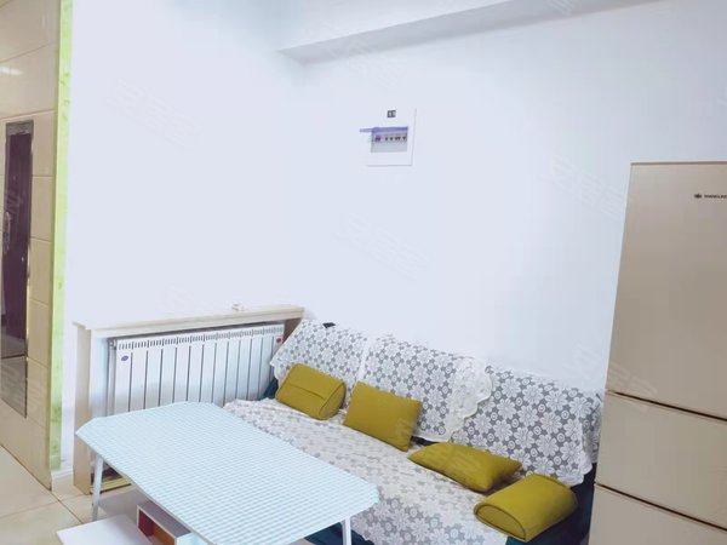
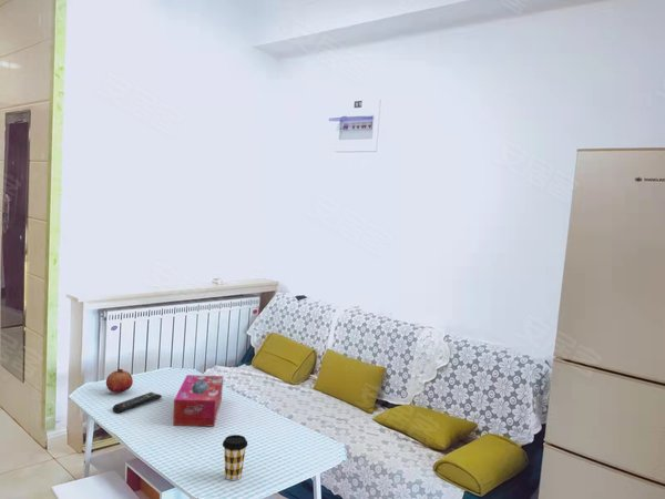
+ tissue box [172,374,224,427]
+ coffee cup [222,434,248,481]
+ fruit [105,368,134,394]
+ remote control [112,391,163,415]
